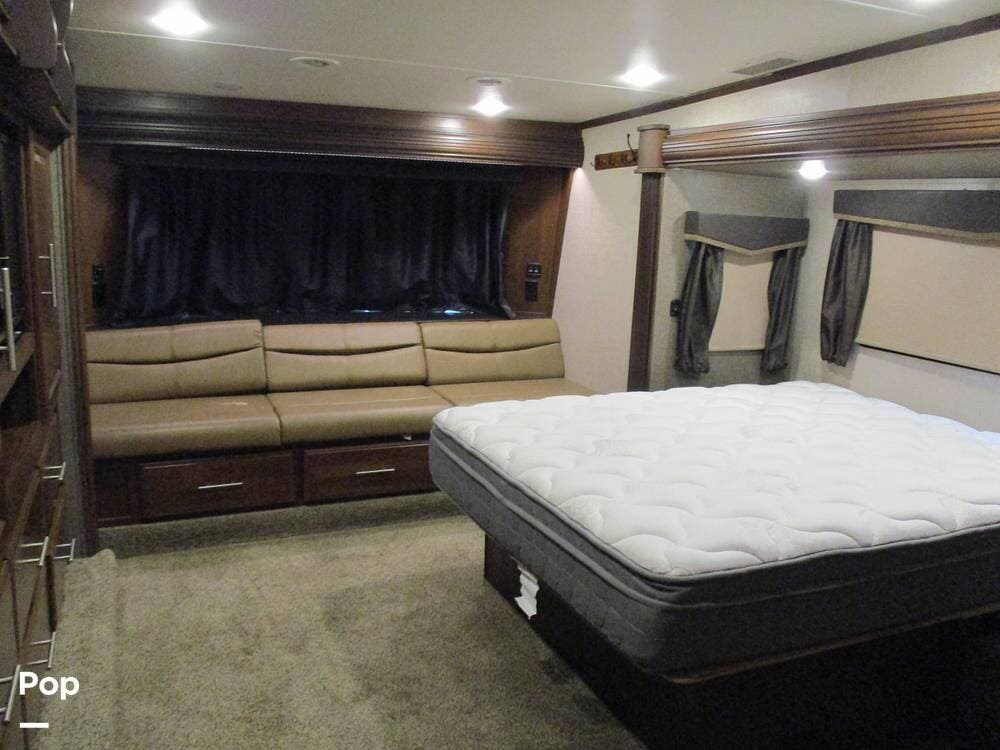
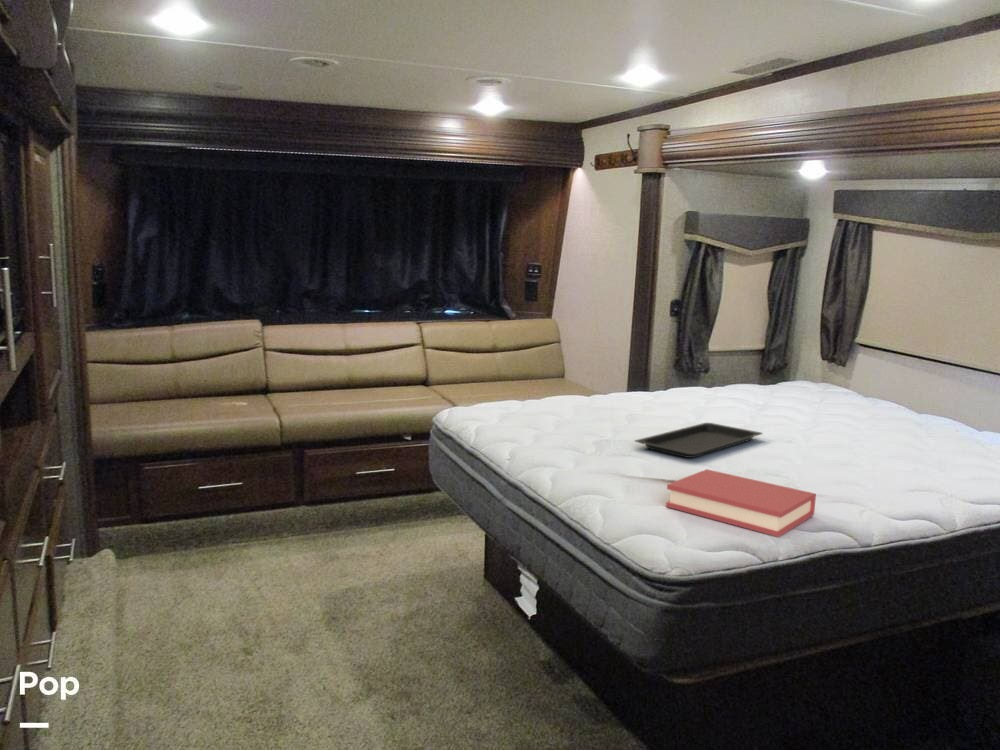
+ serving tray [634,422,764,459]
+ hardback book [665,468,817,538]
